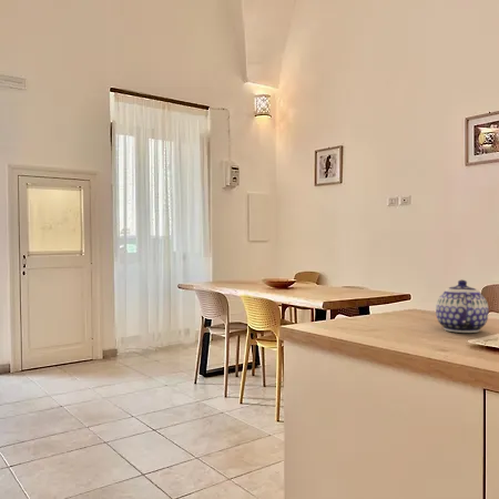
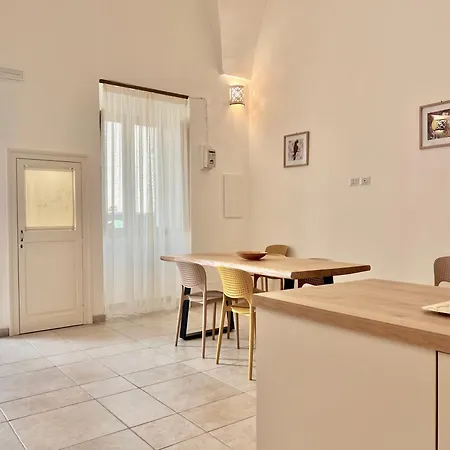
- teapot [435,278,490,334]
